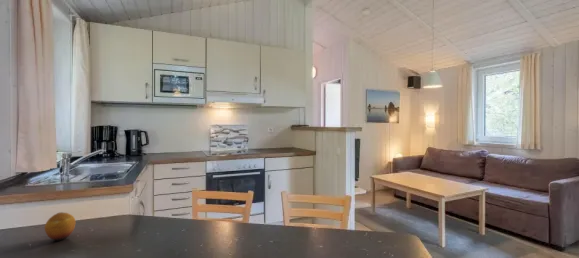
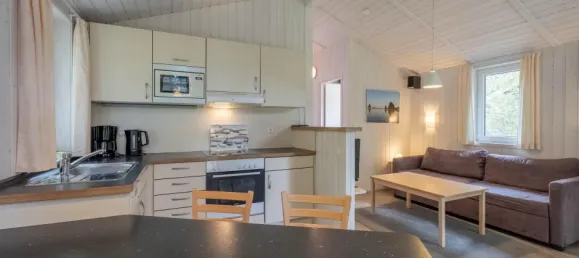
- fruit [44,211,76,242]
